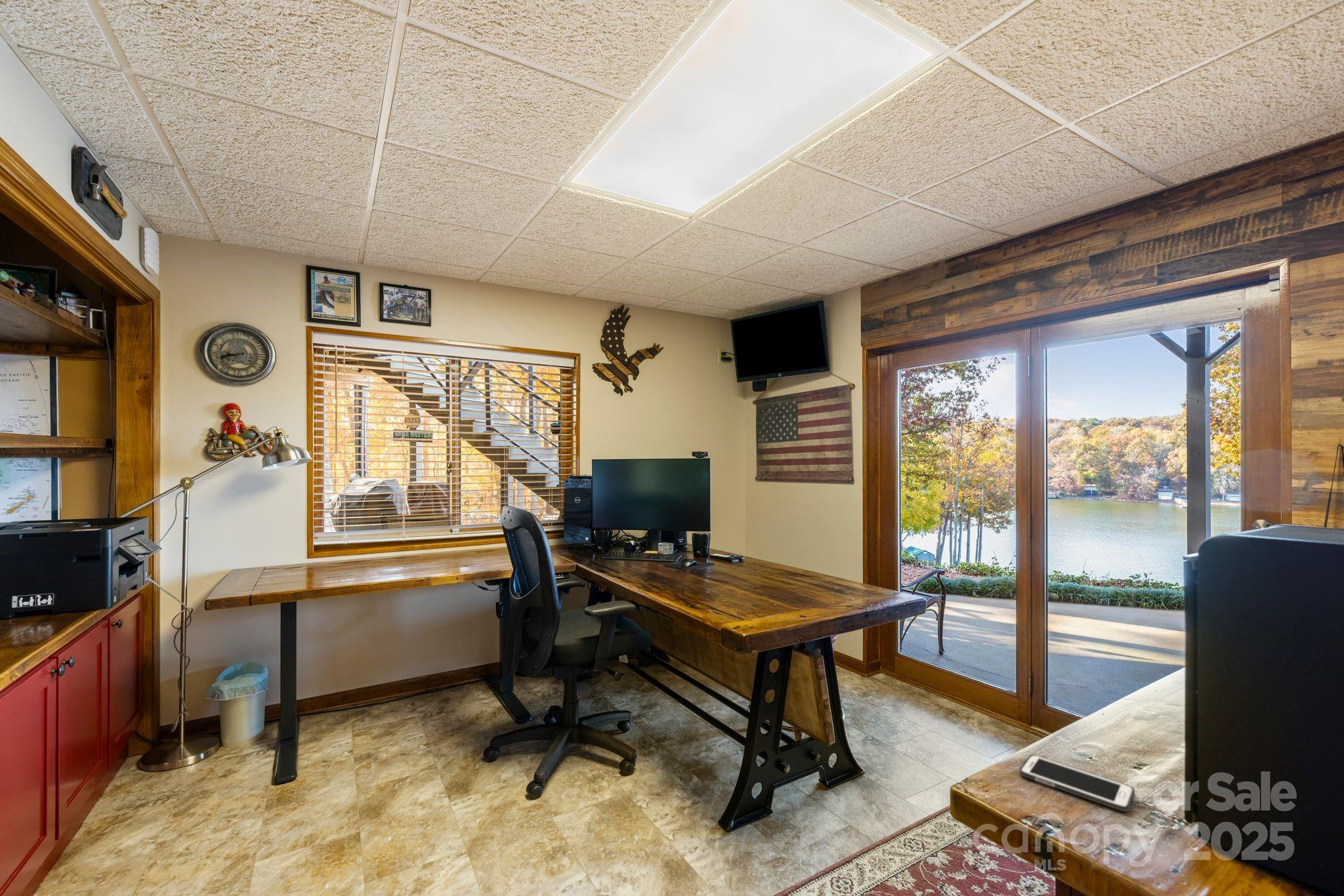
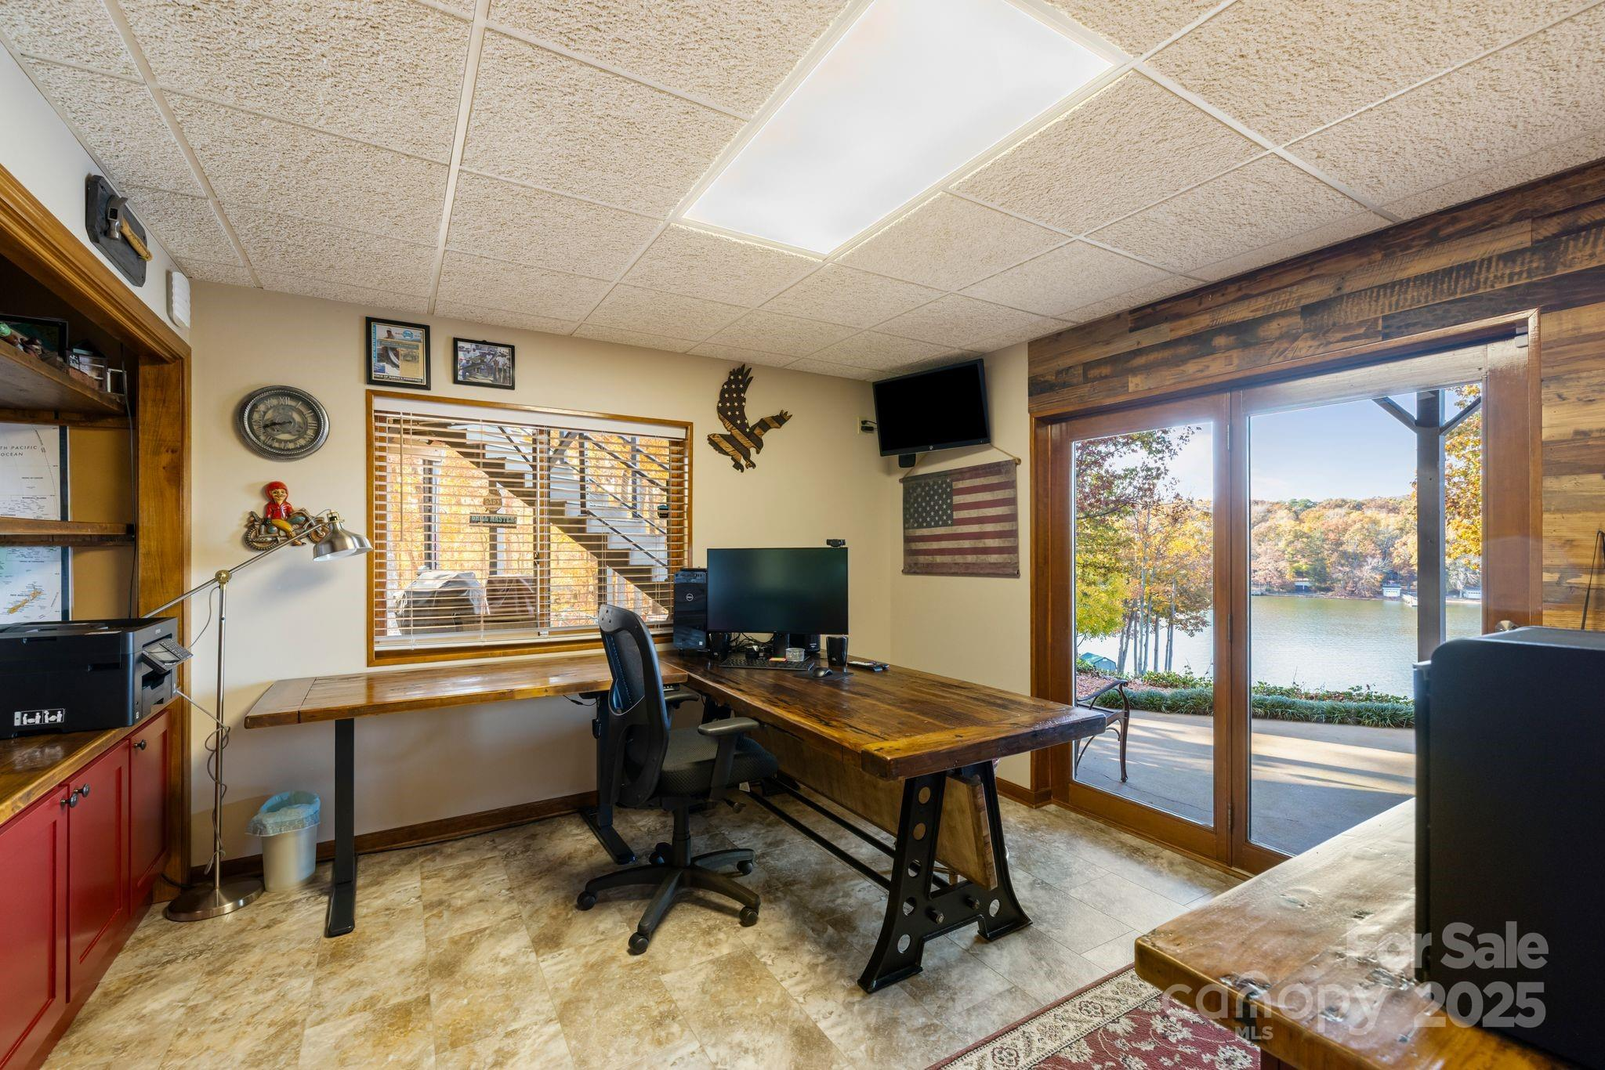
- cell phone [1019,754,1135,813]
